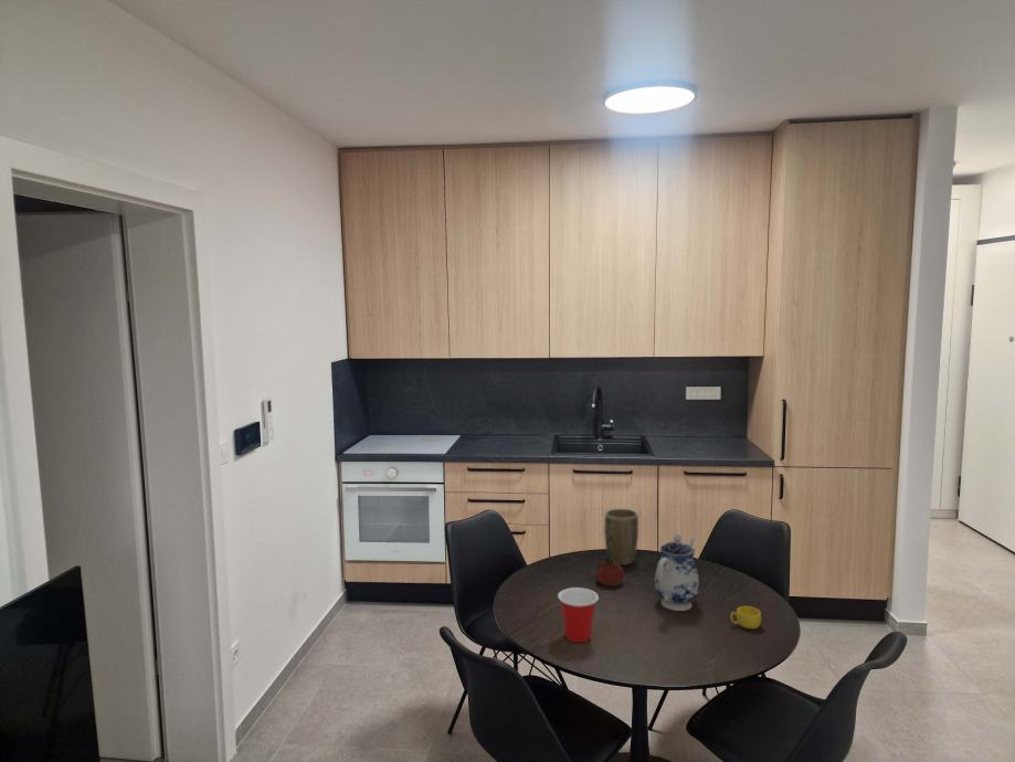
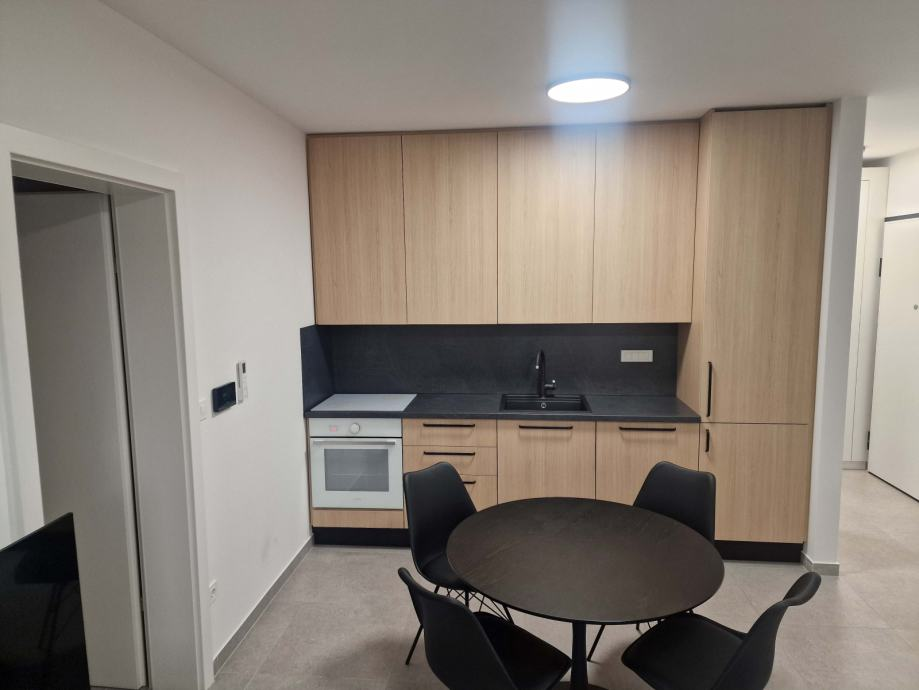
- cup [729,605,762,629]
- teapot [653,532,701,612]
- fruit [595,555,625,588]
- plant pot [603,508,639,567]
- cup [557,586,600,643]
